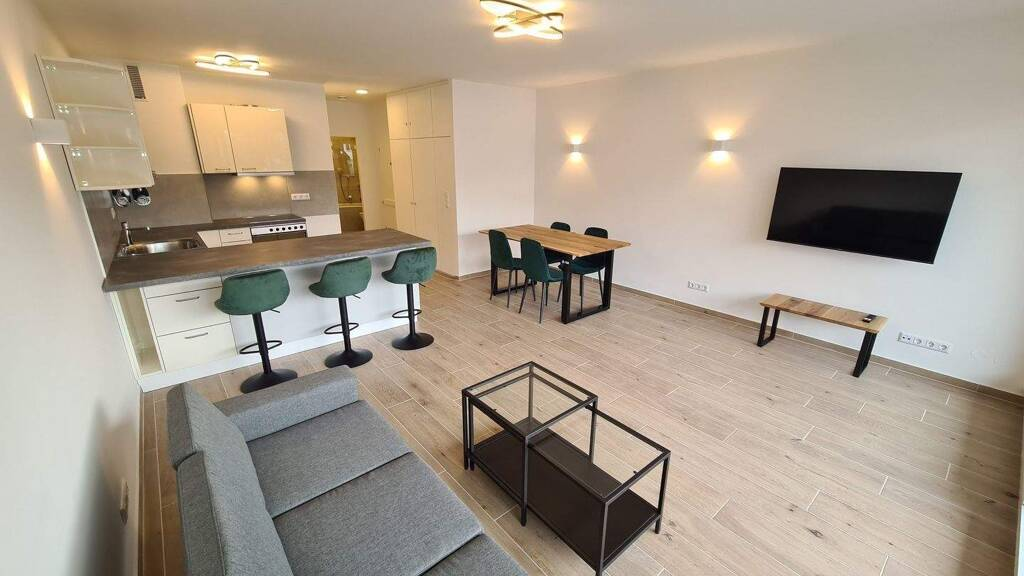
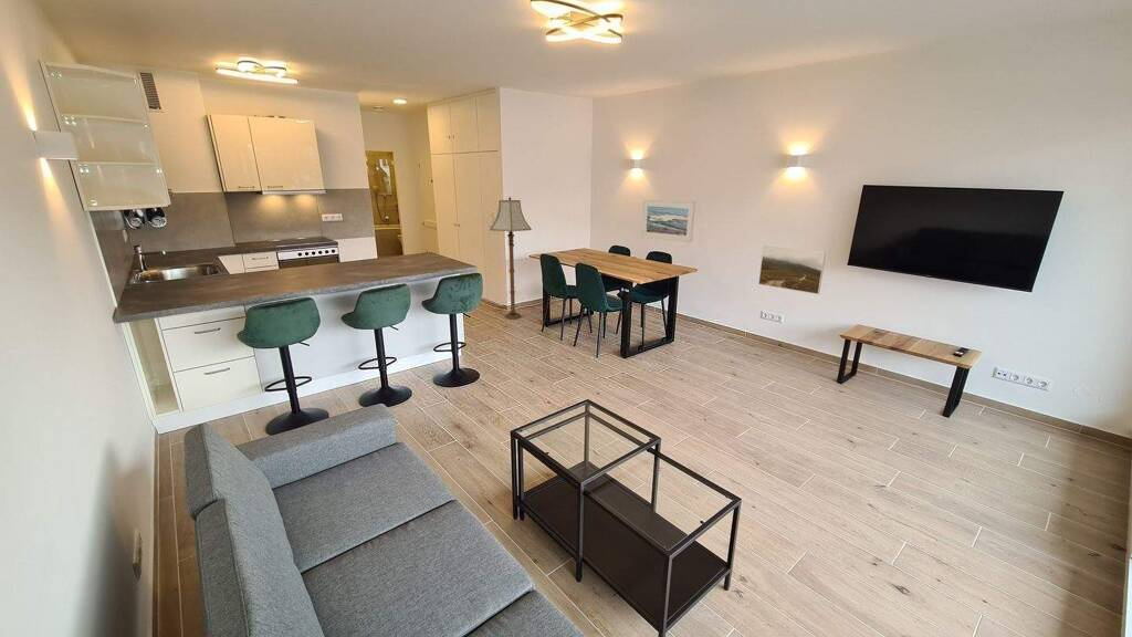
+ floor lamp [489,197,533,320]
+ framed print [640,199,696,243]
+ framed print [757,246,827,295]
